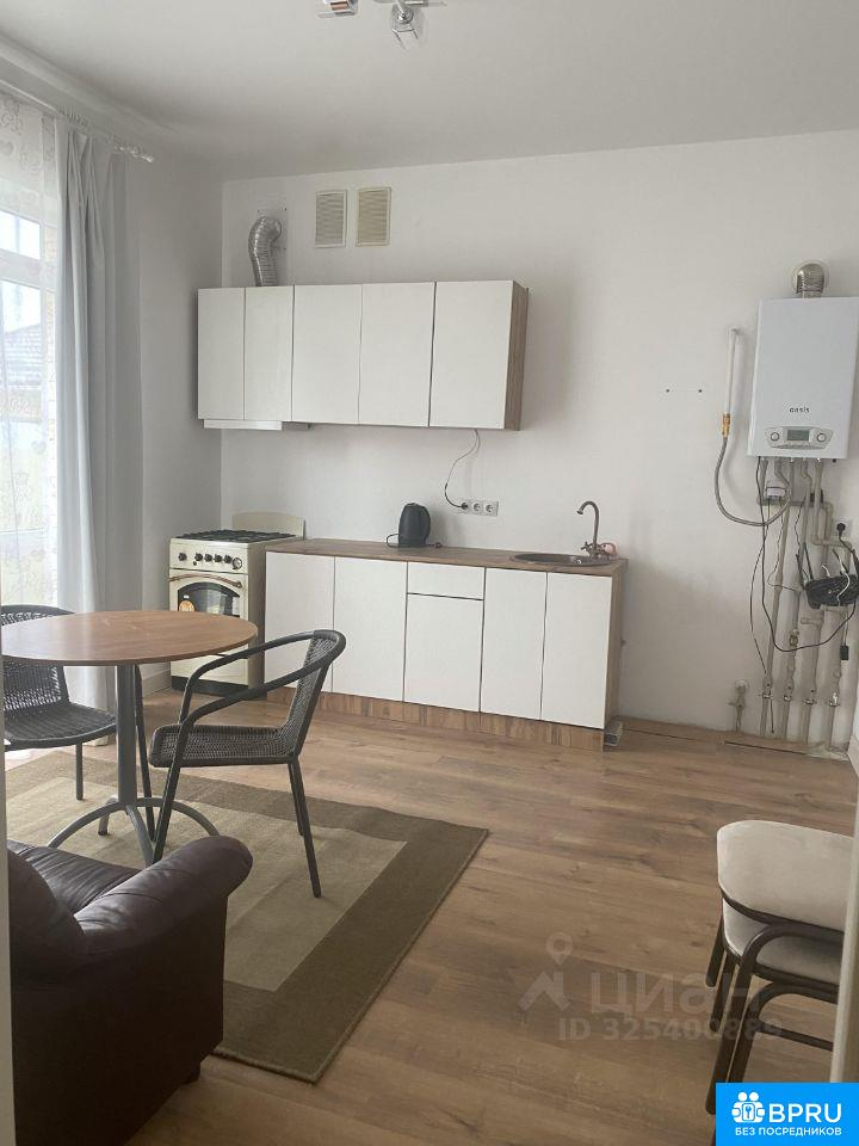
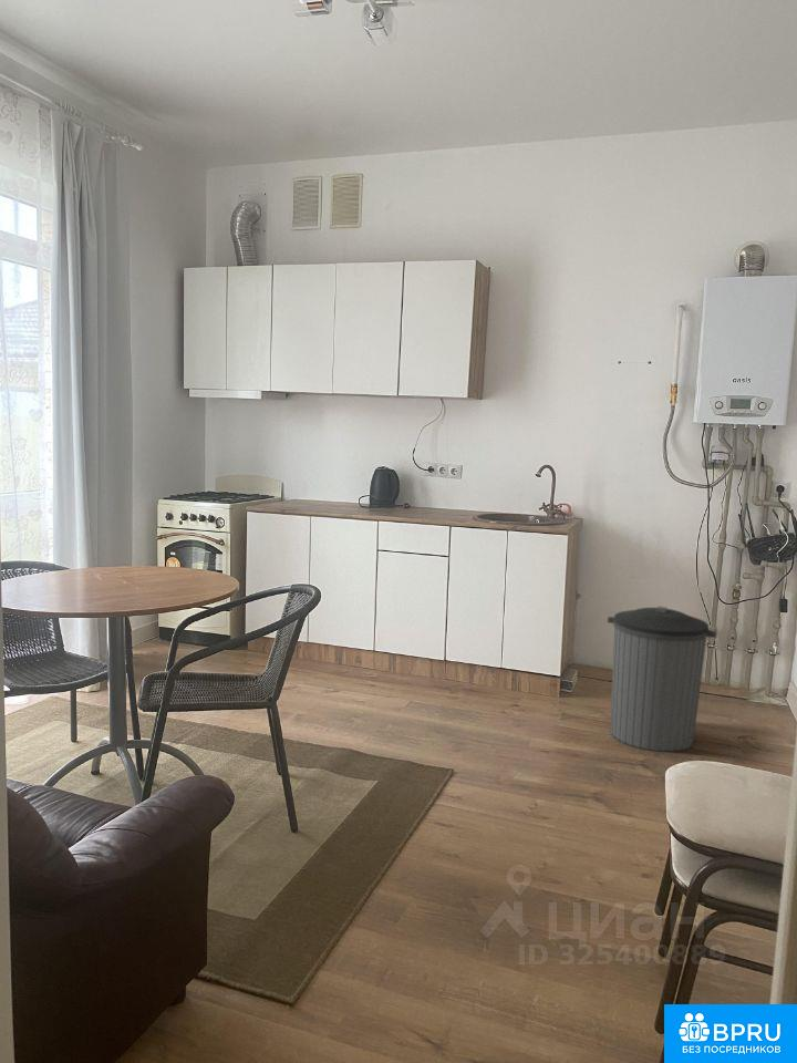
+ trash can [607,606,717,752]
